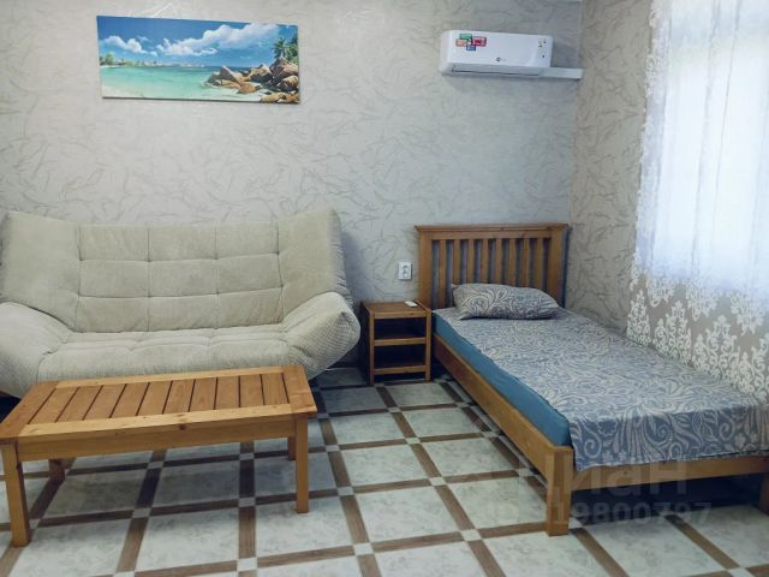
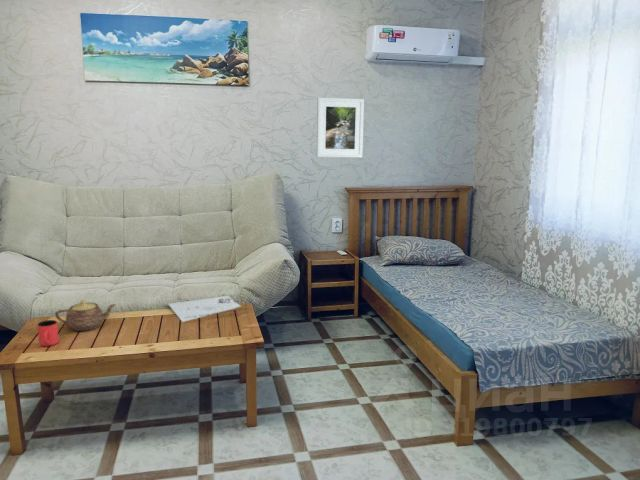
+ teapot [54,299,117,332]
+ cup [37,319,60,347]
+ board game [167,294,251,323]
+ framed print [316,96,365,159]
